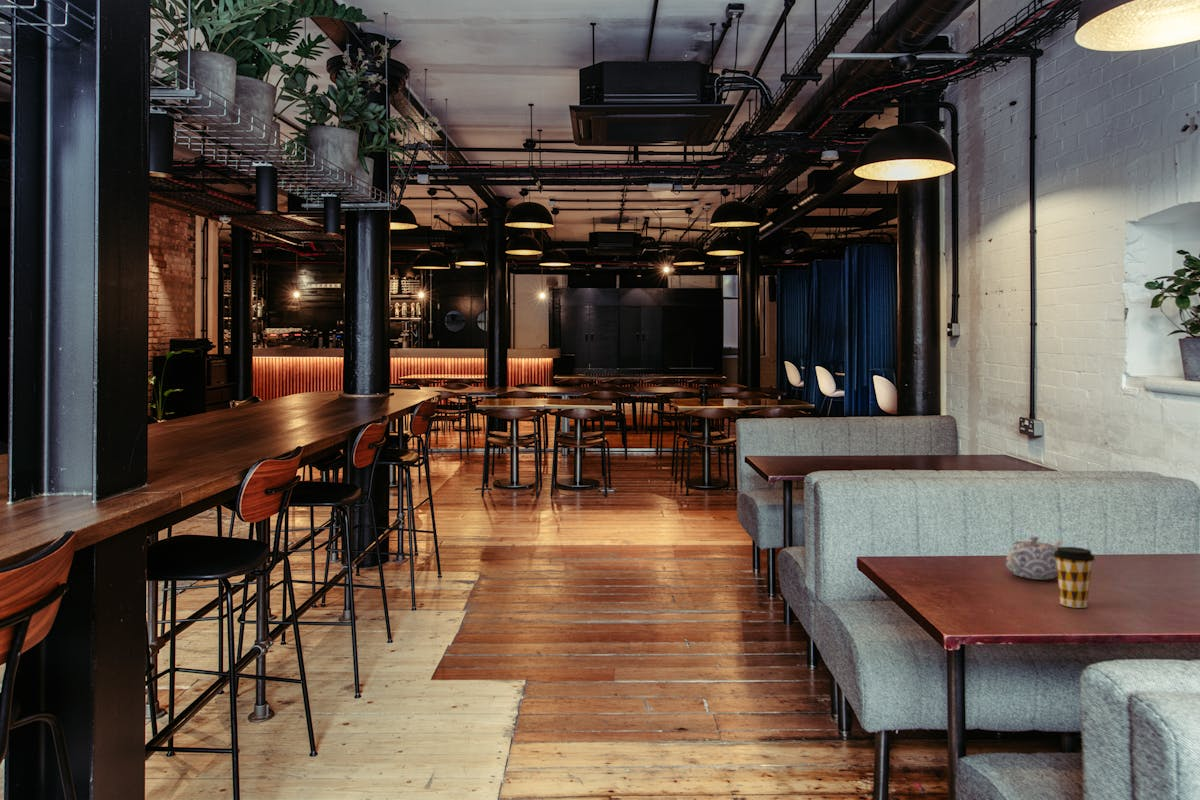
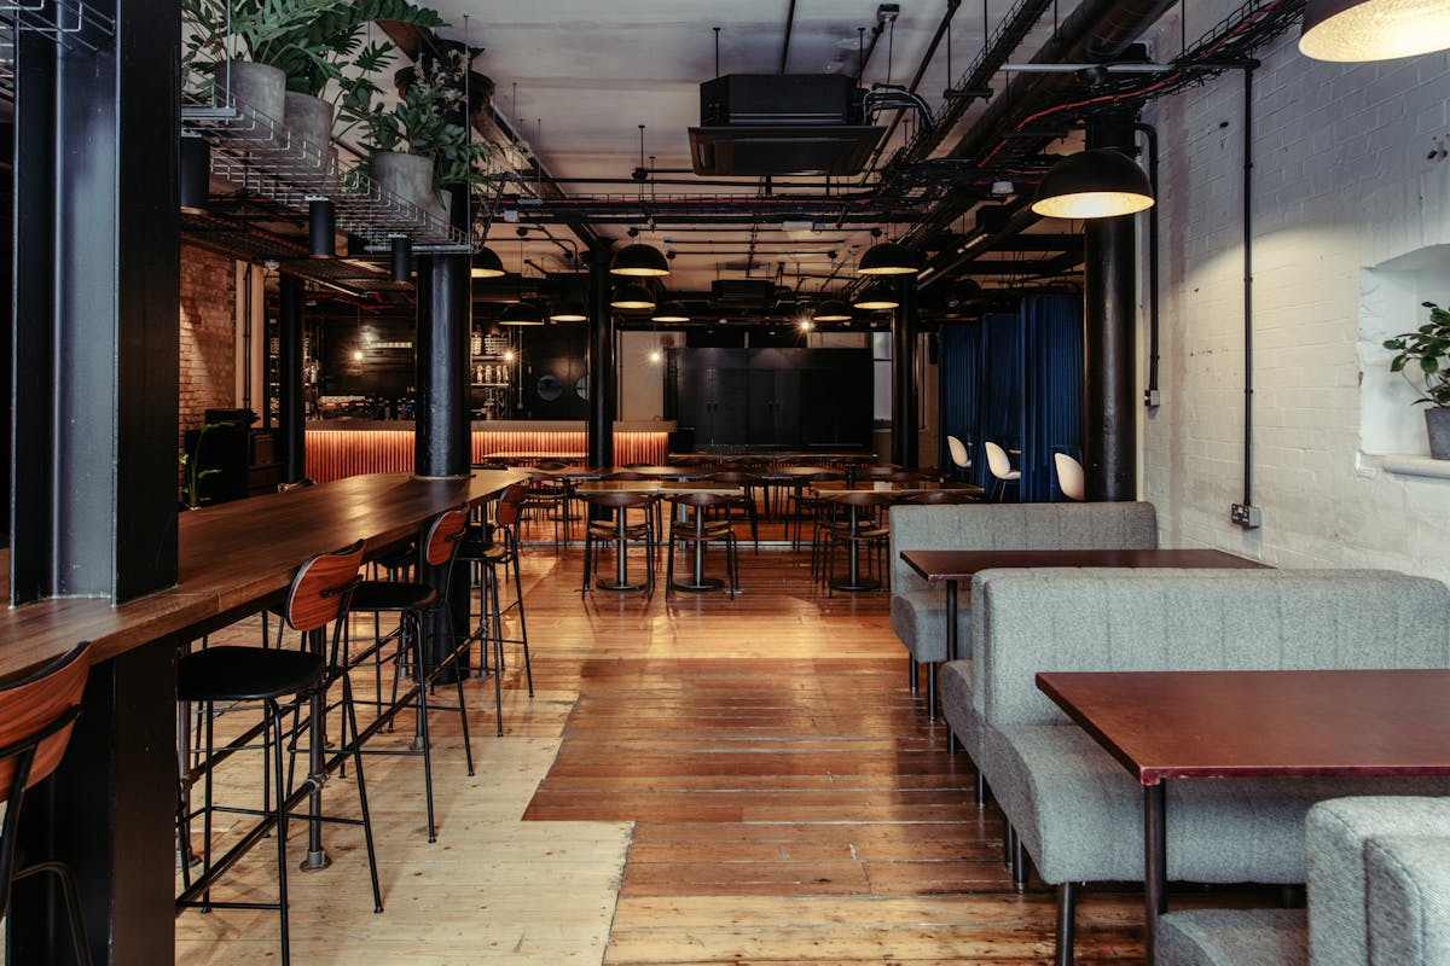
- teapot [1005,535,1063,580]
- coffee cup [1054,546,1096,609]
